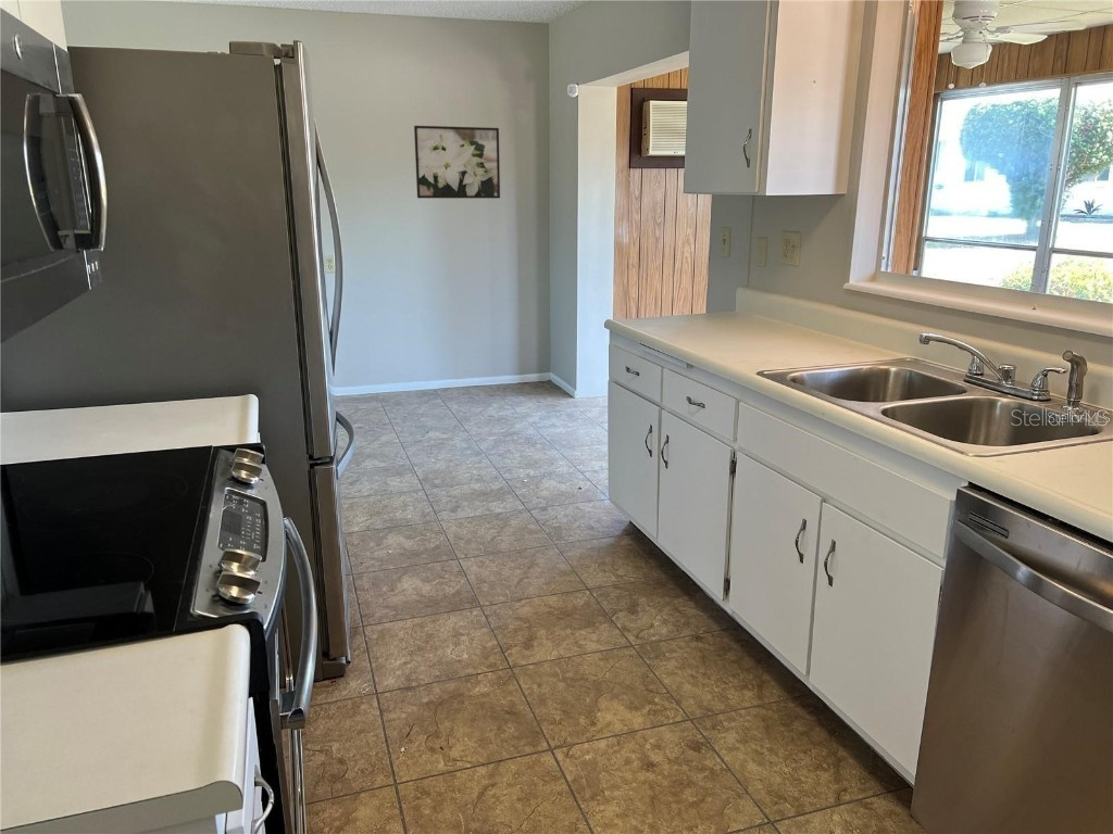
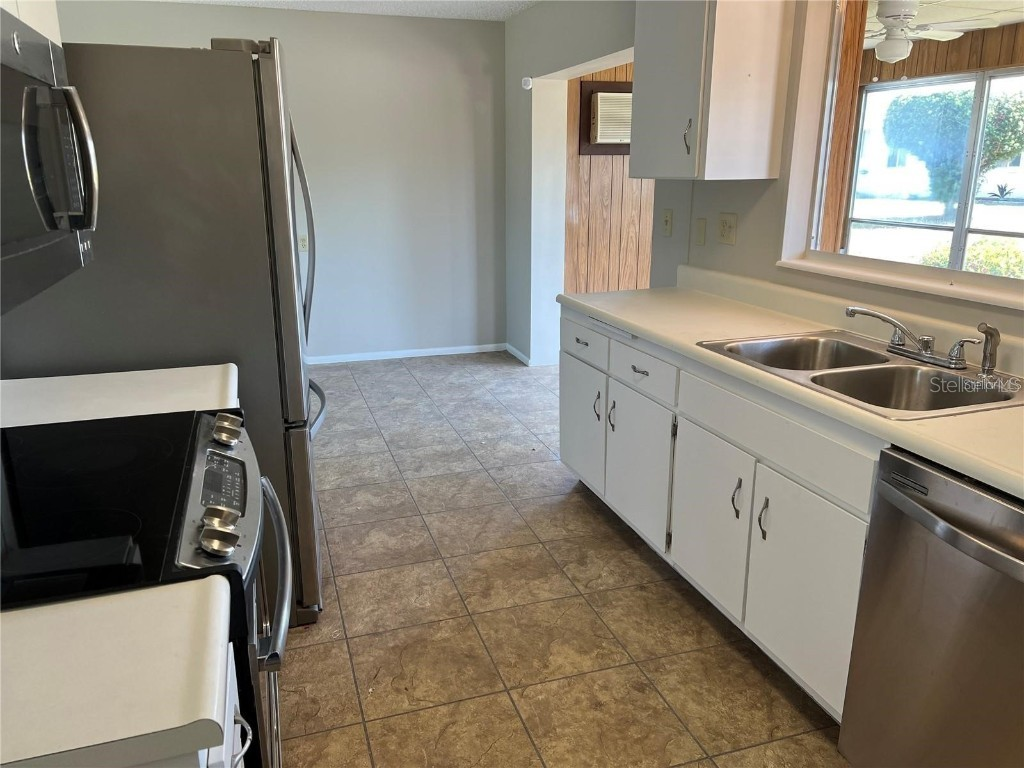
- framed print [413,125,501,200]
